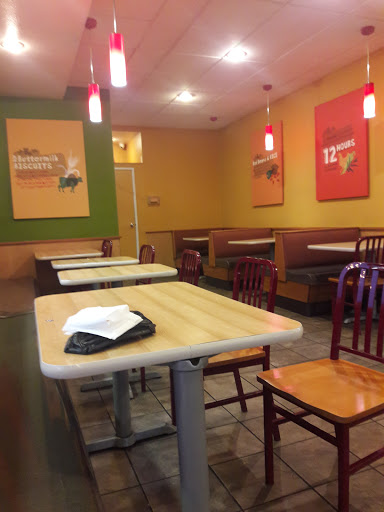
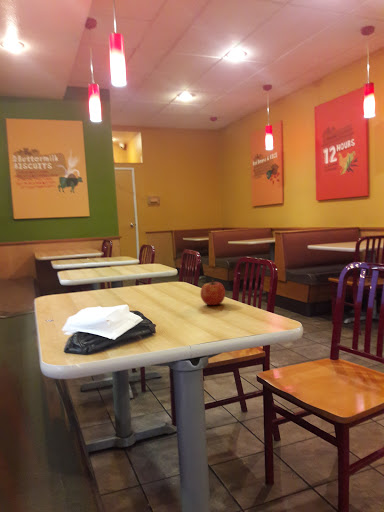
+ fruit [199,279,226,306]
